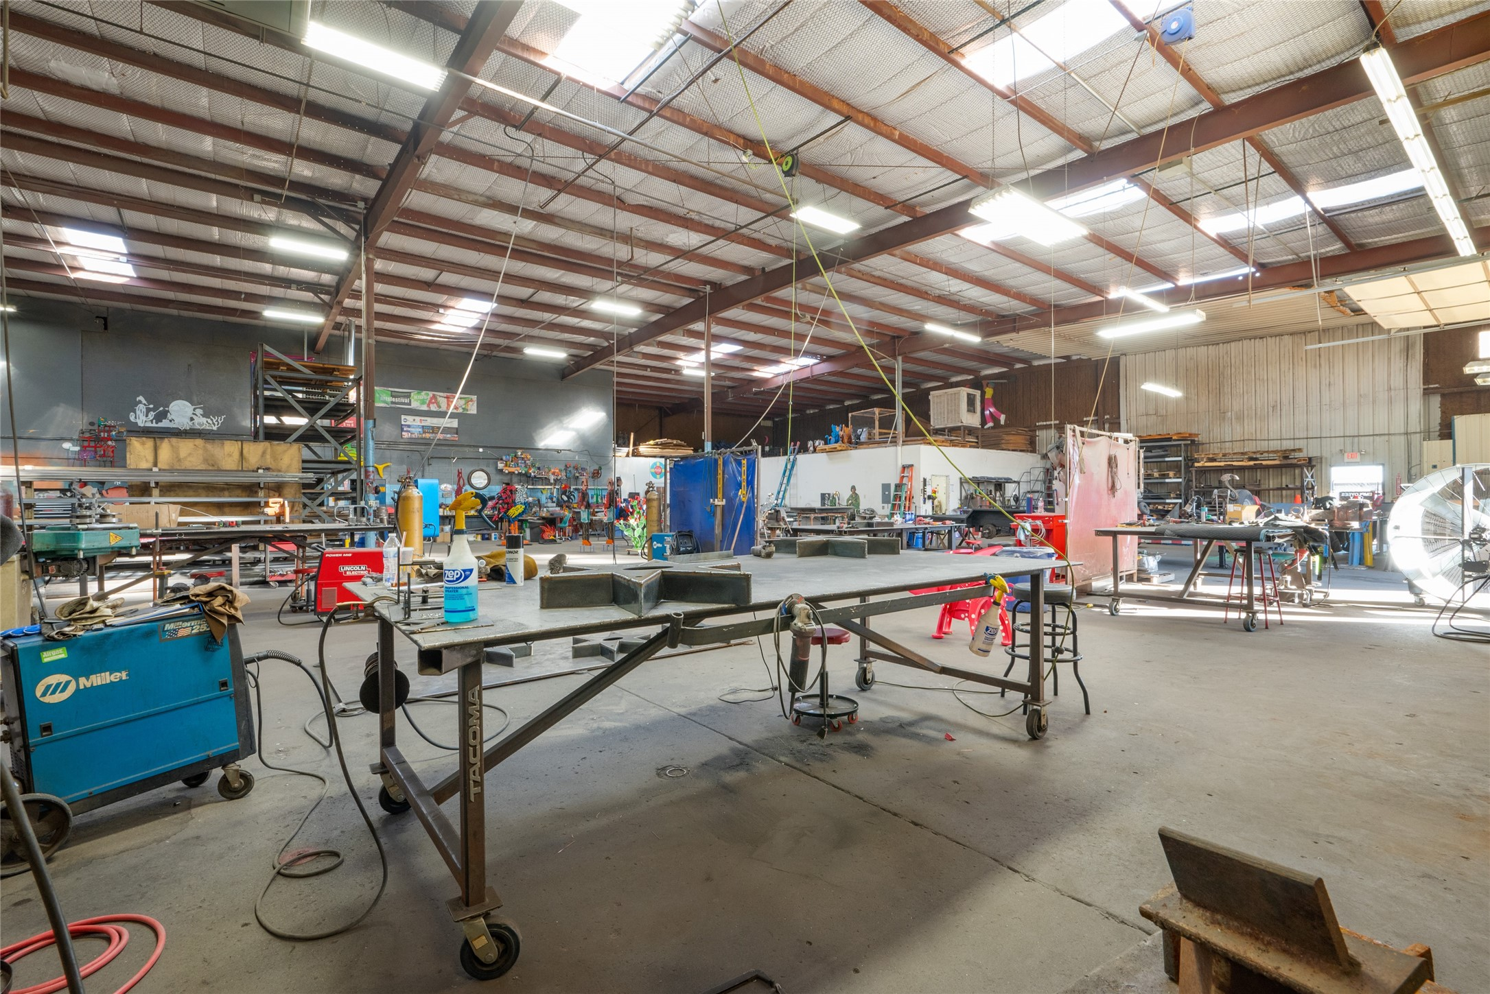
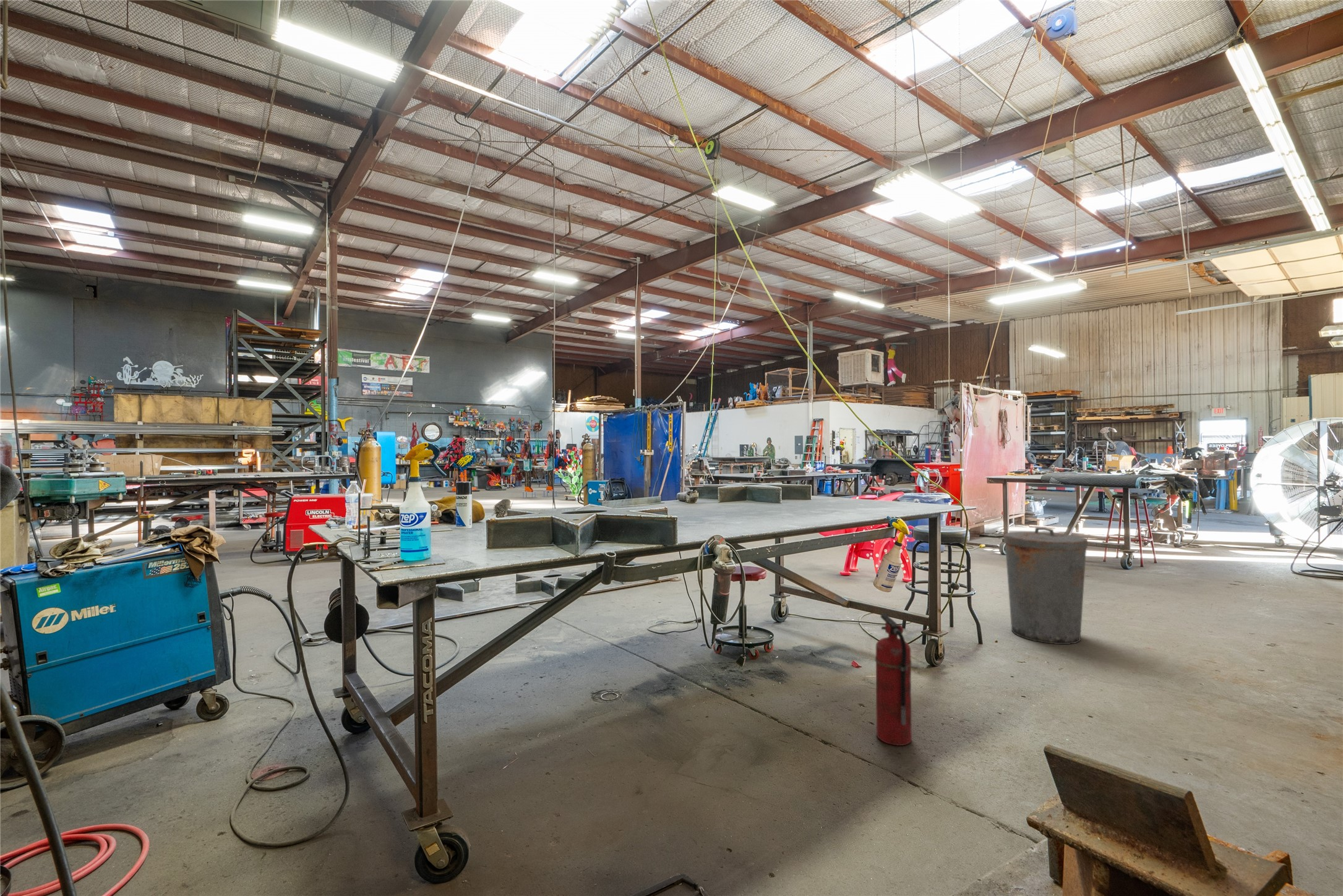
+ trash can [1003,527,1088,645]
+ fire extinguisher [875,613,912,746]
